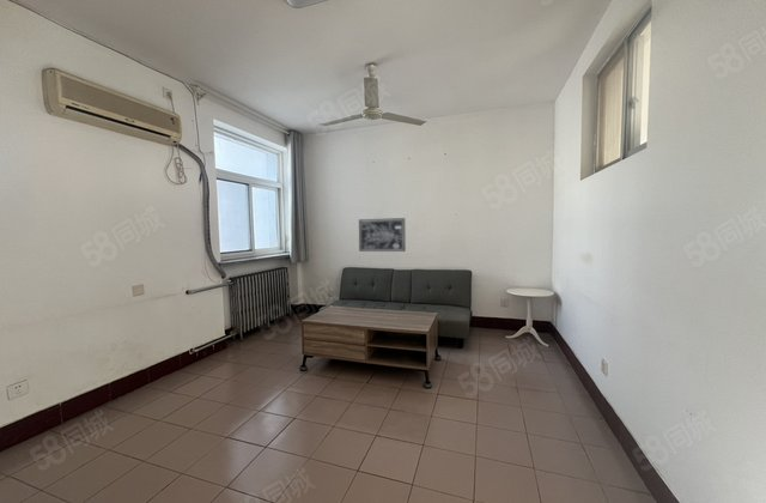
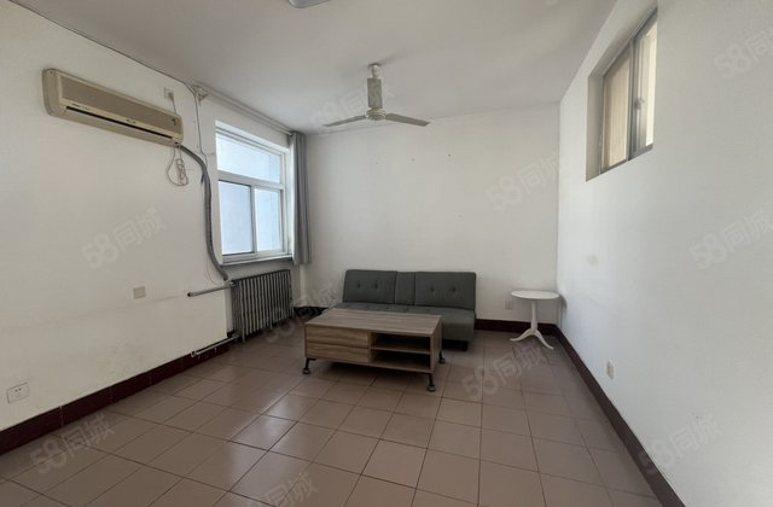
- wall art [358,217,407,253]
